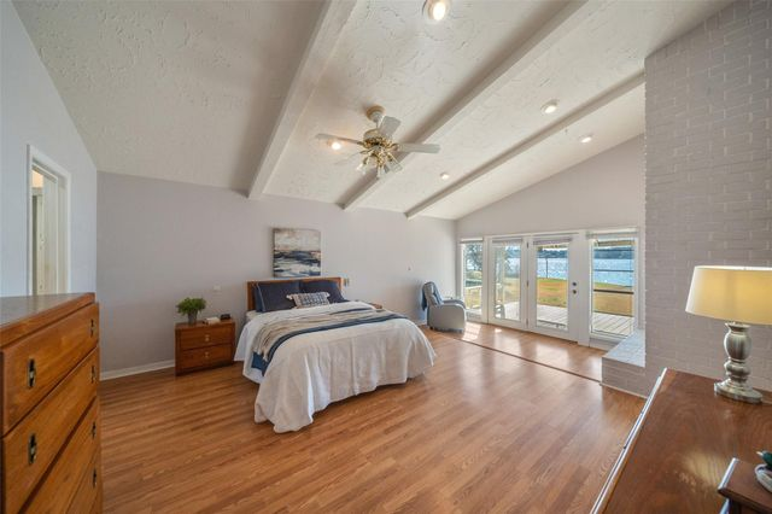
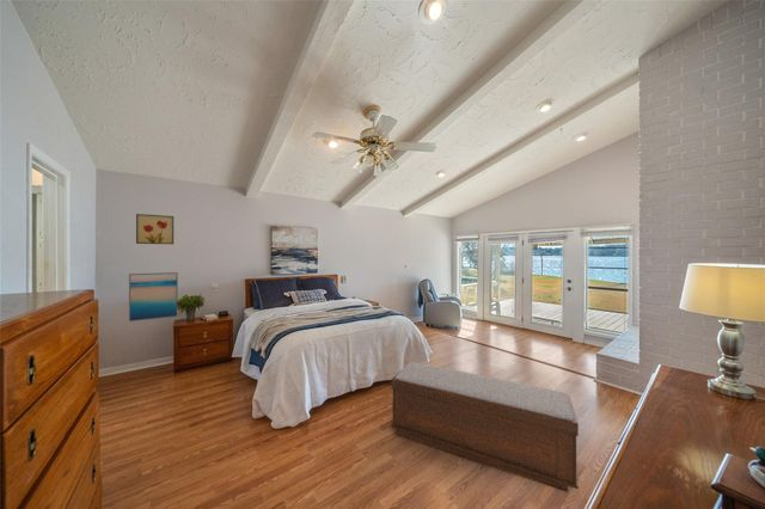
+ wall art [128,271,179,323]
+ bench [390,361,580,493]
+ wall art [135,213,175,245]
